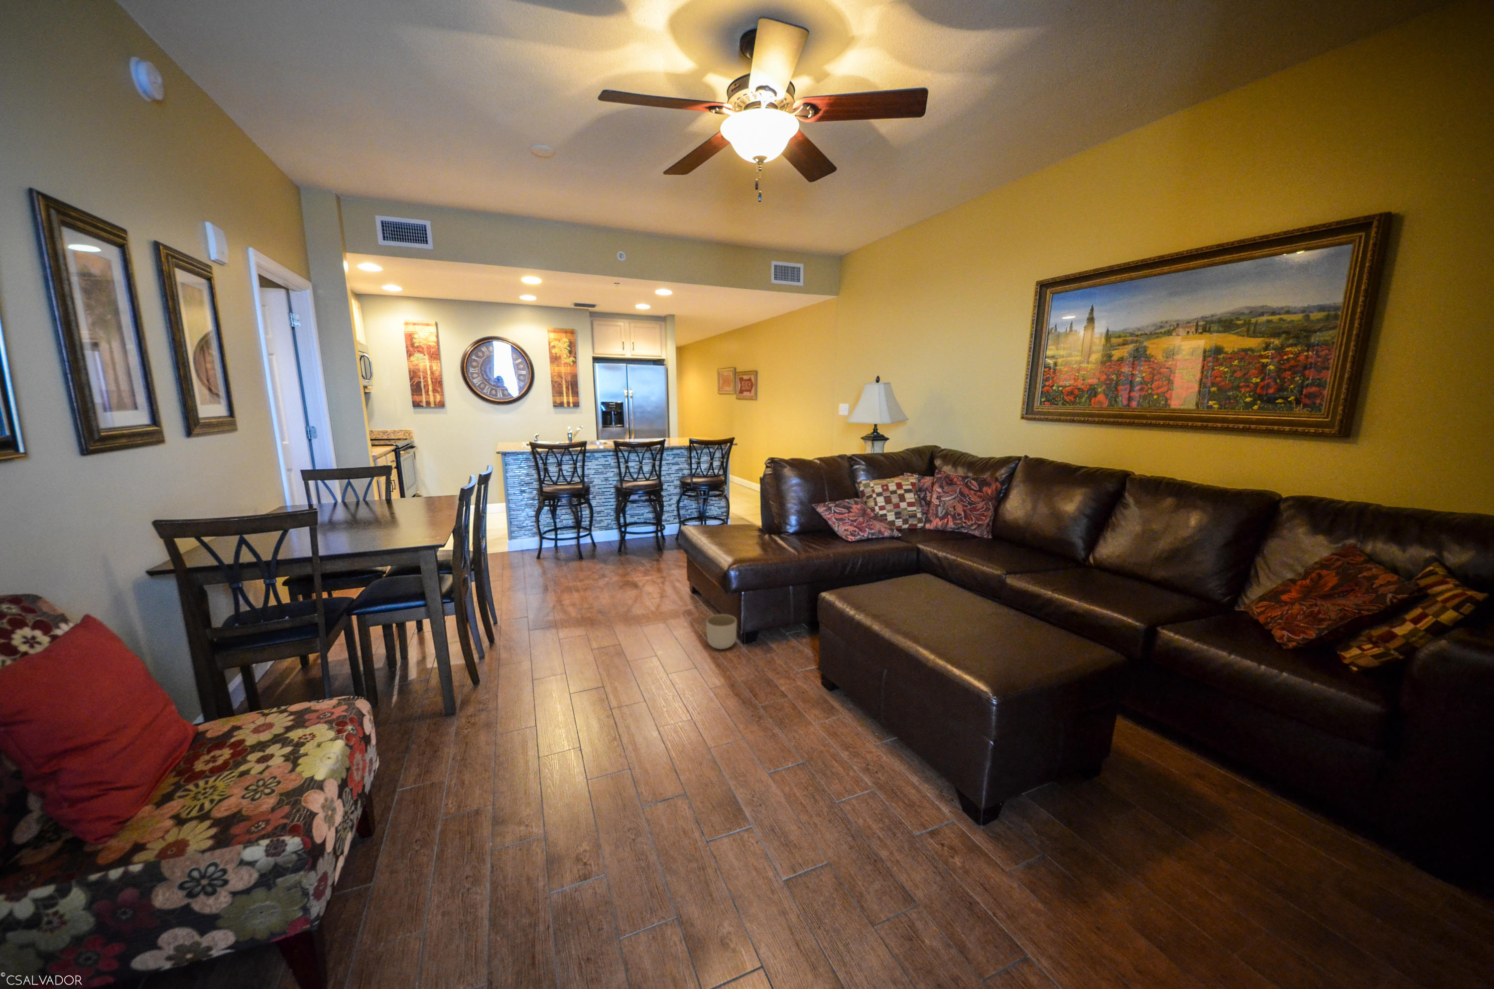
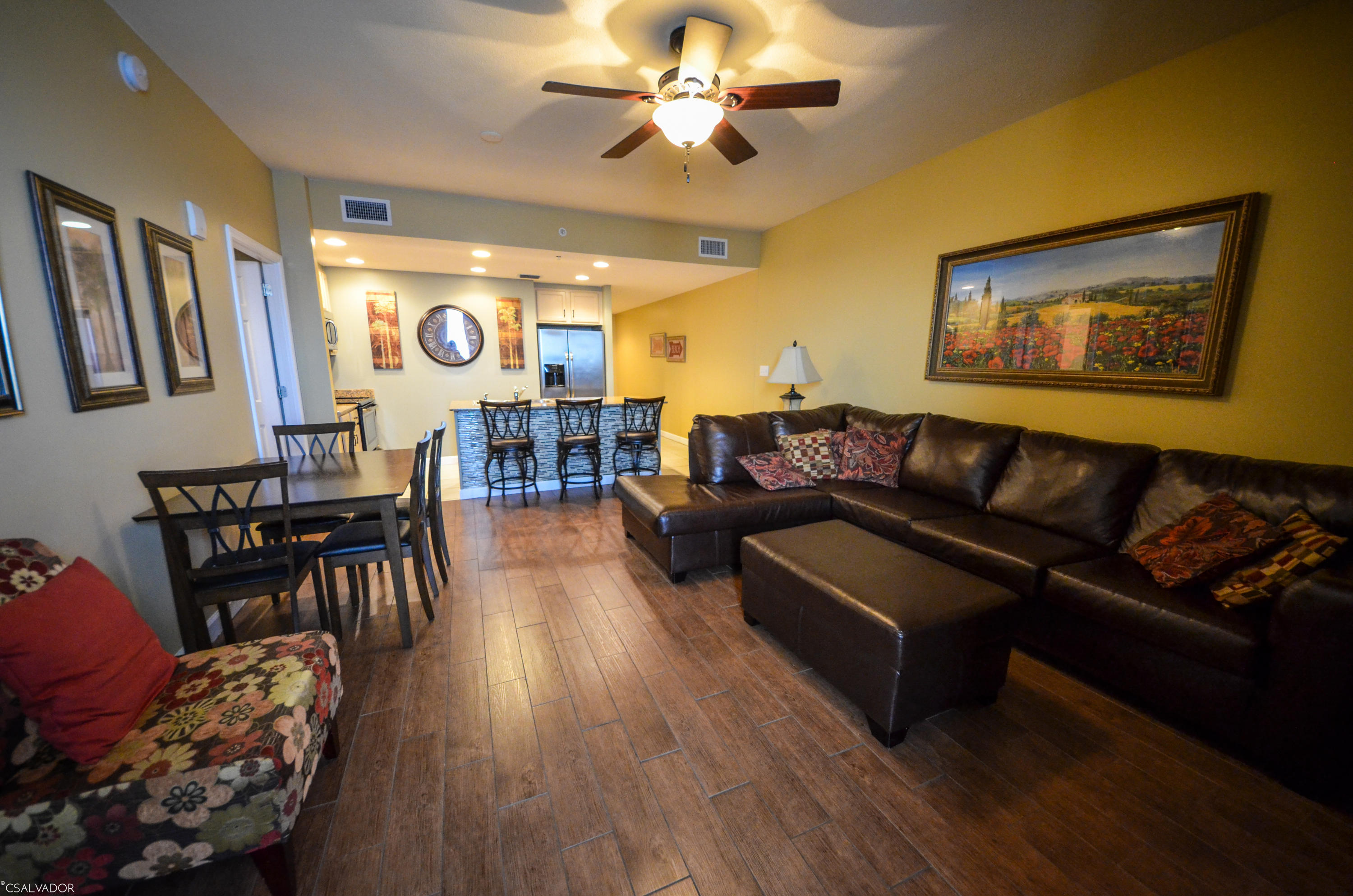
- planter [706,614,737,650]
